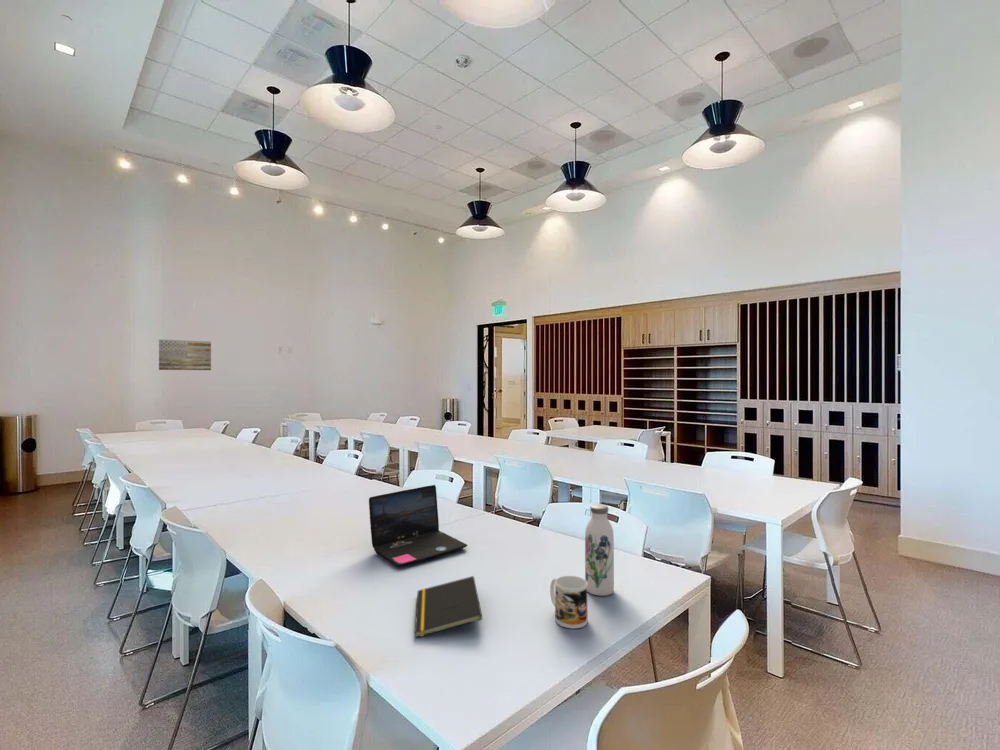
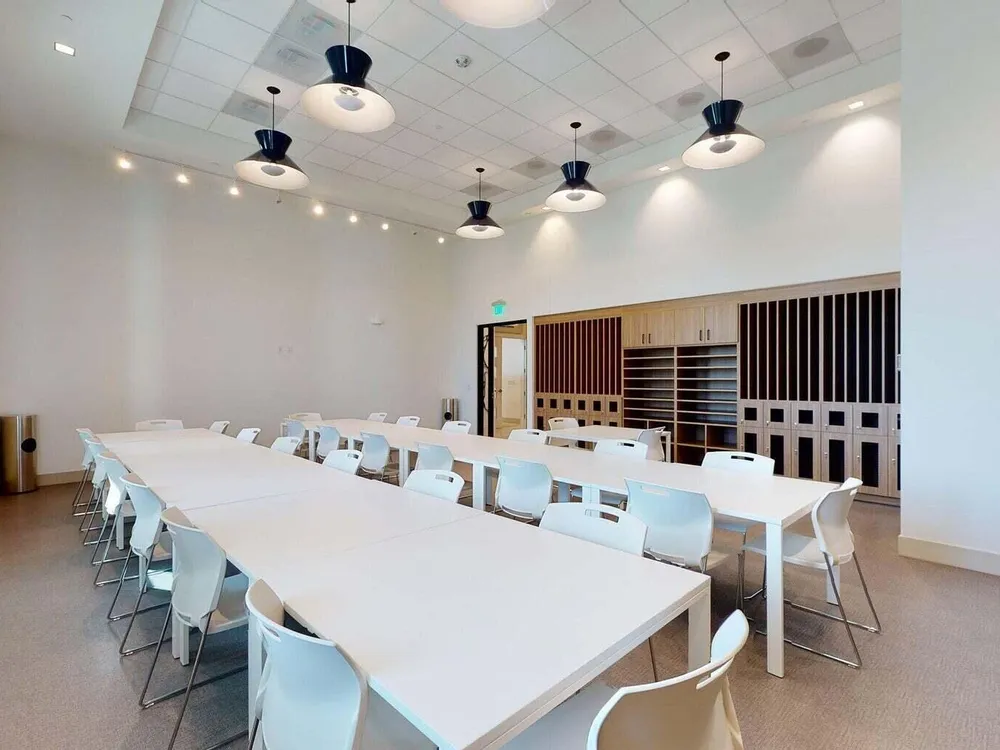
- wall art [158,338,212,371]
- laptop [368,484,468,567]
- notepad [414,575,483,639]
- water bottle [584,503,615,597]
- mug [549,575,588,629]
